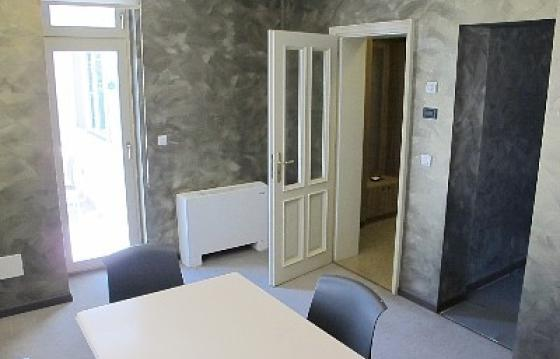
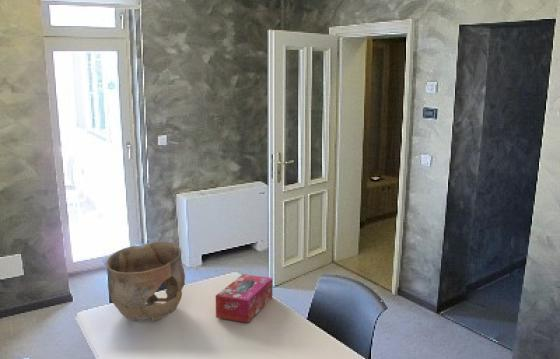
+ bowl [105,241,186,323]
+ tissue box [215,273,273,324]
